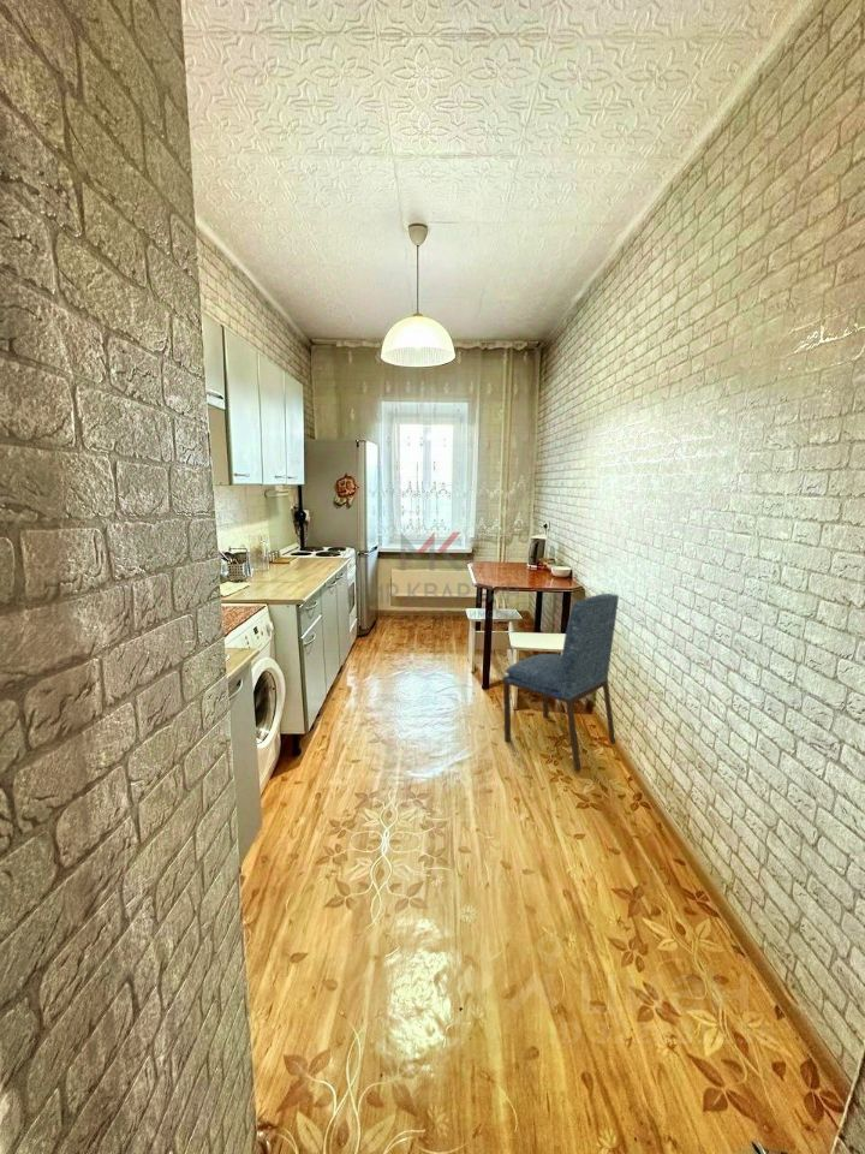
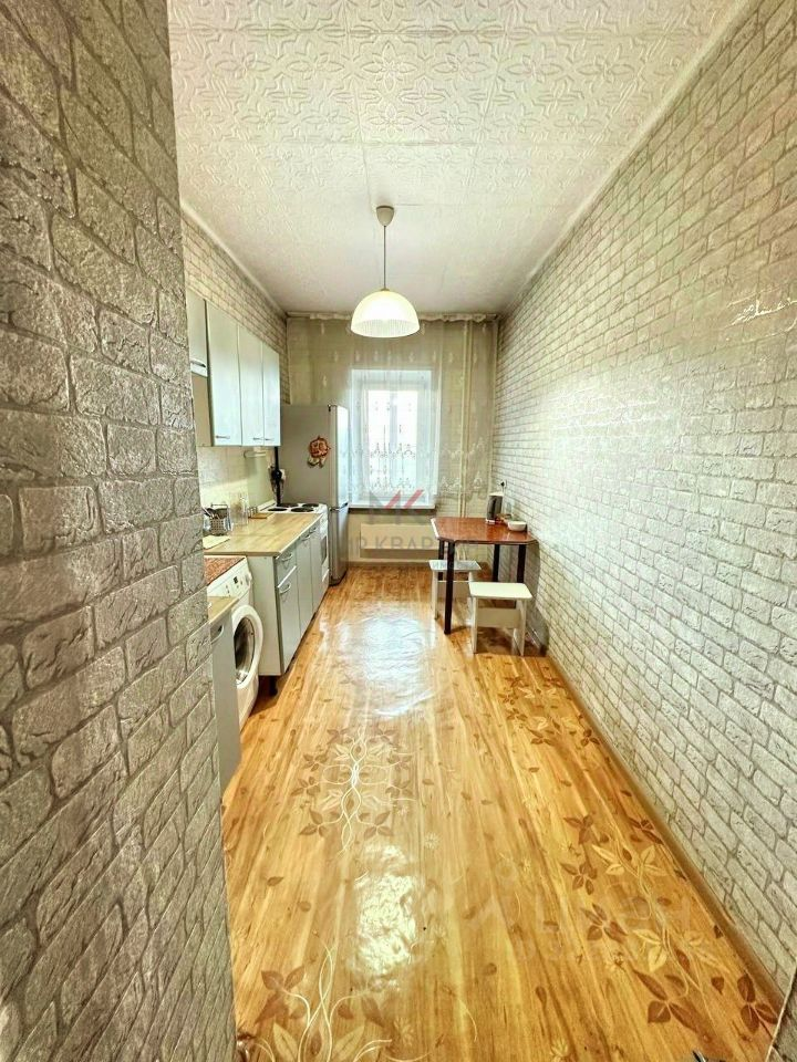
- dining chair [502,593,620,773]
